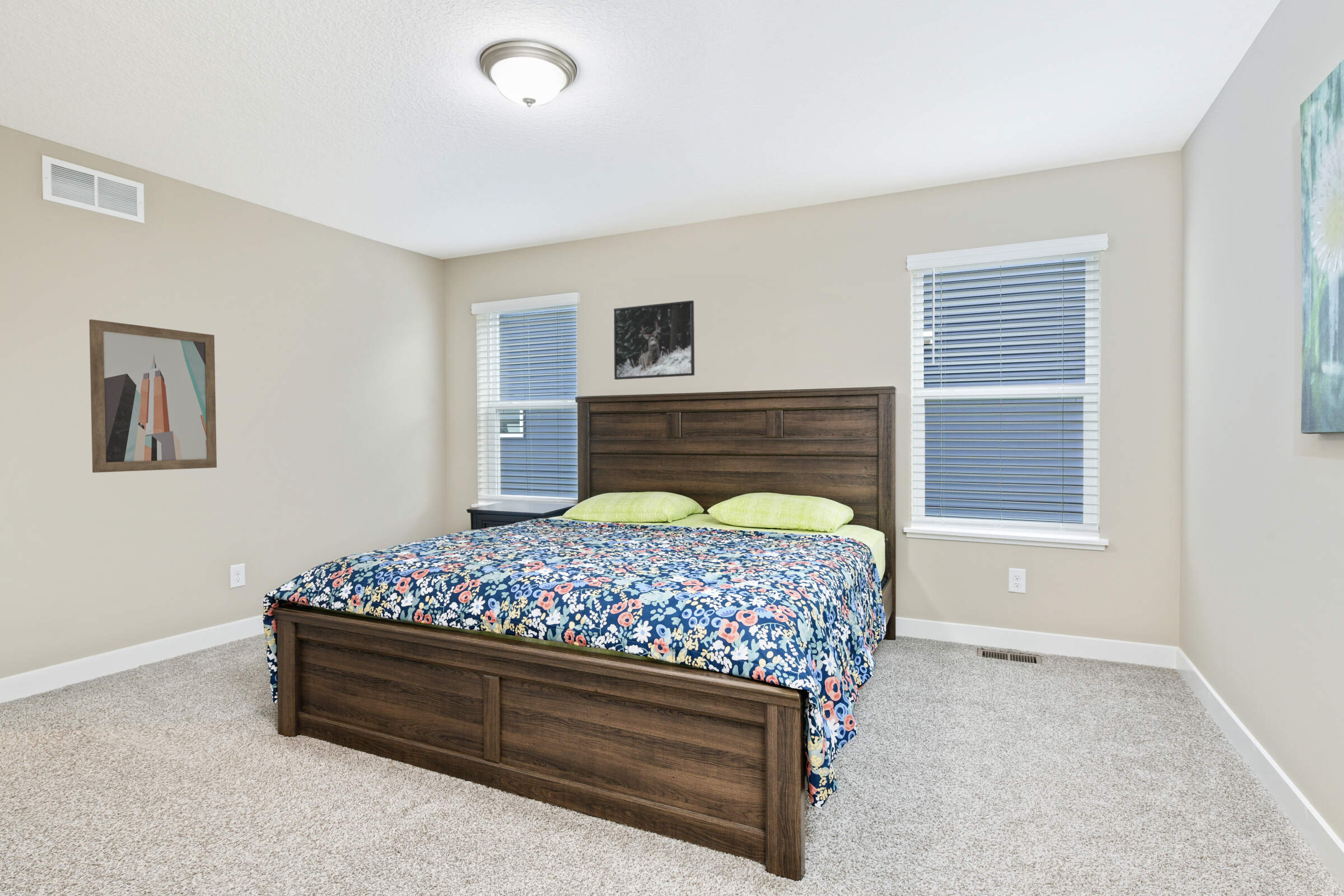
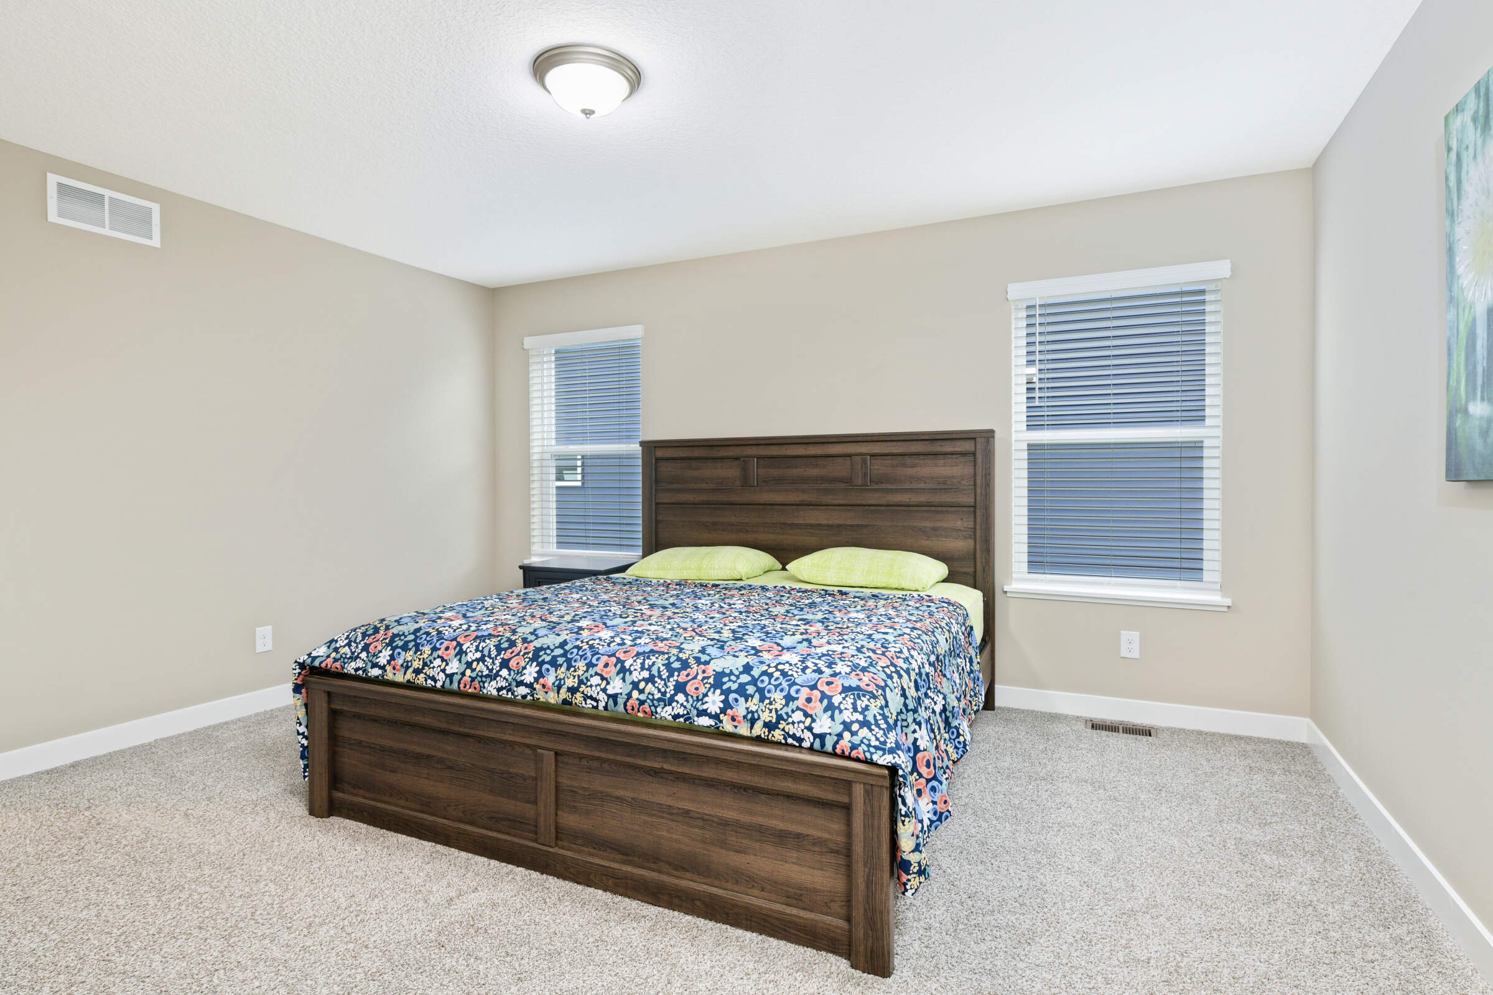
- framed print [613,300,695,380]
- wall art [88,319,217,473]
